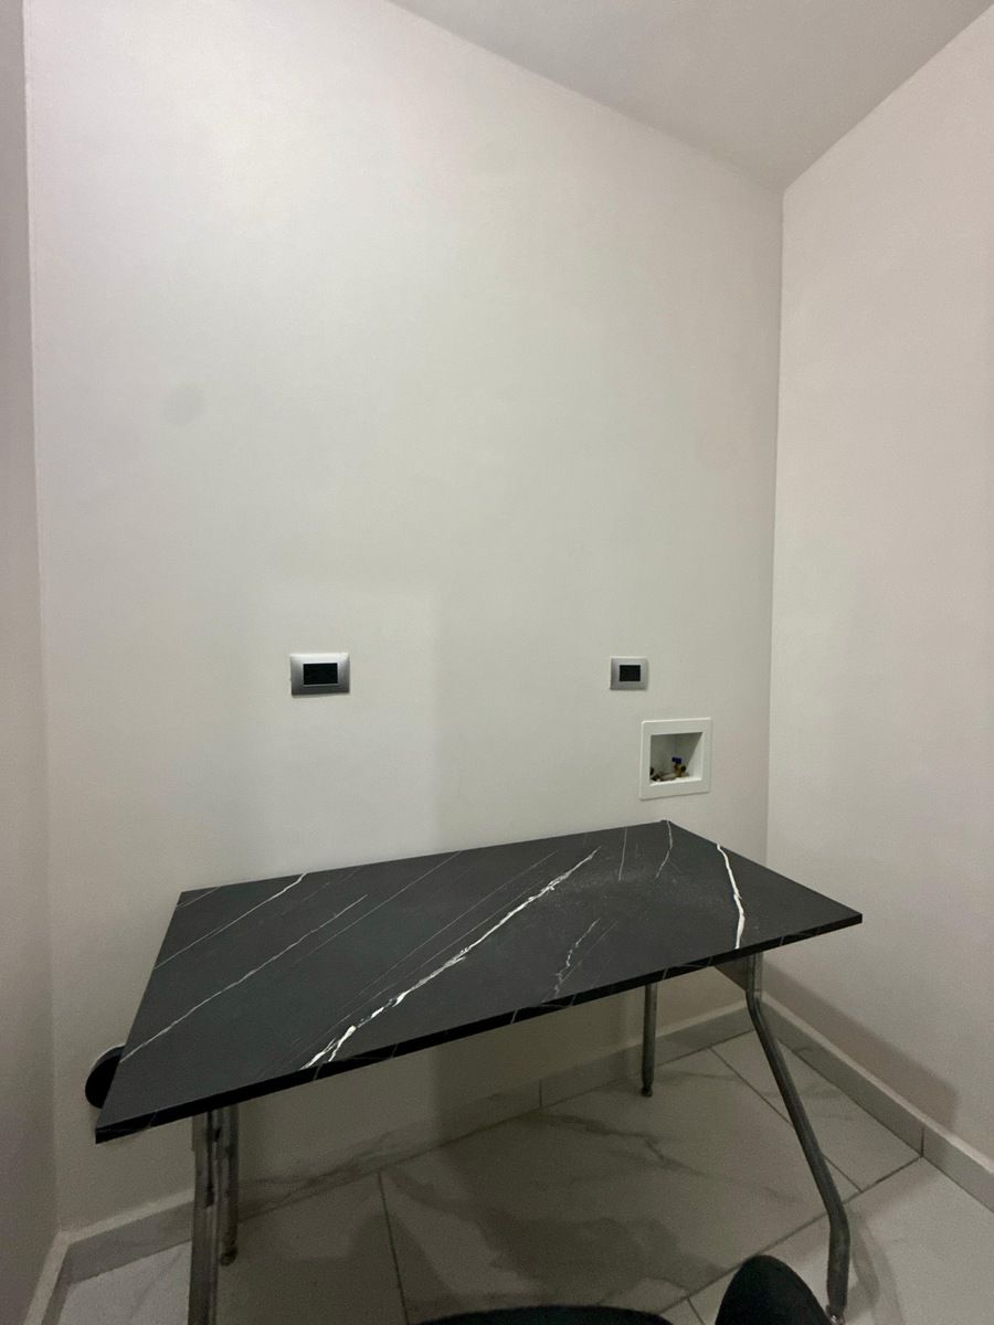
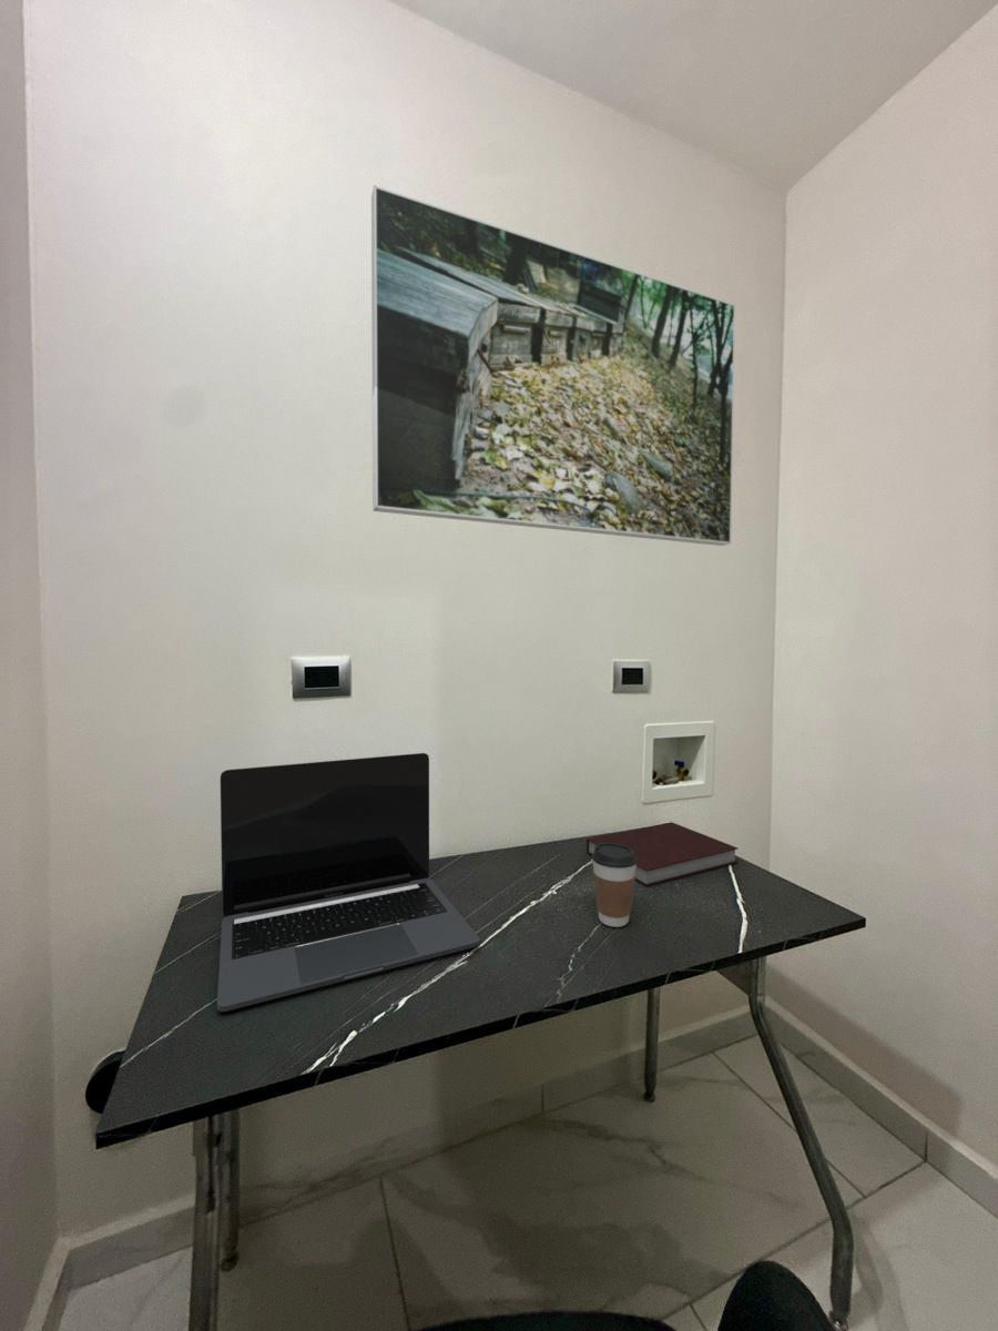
+ coffee cup [591,843,638,928]
+ notebook [585,821,740,887]
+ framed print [370,184,736,547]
+ laptop [216,752,481,1013]
